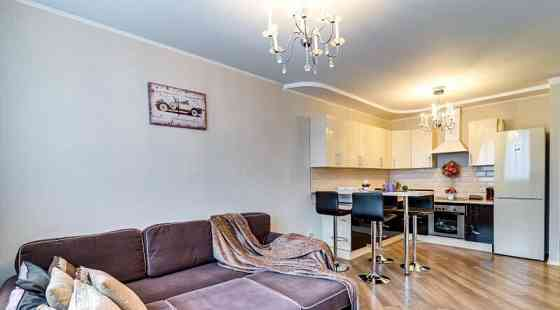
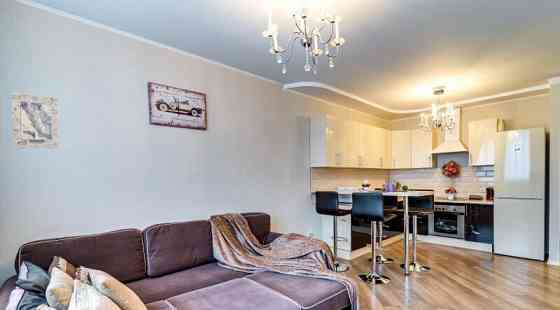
+ wall art [11,92,60,150]
